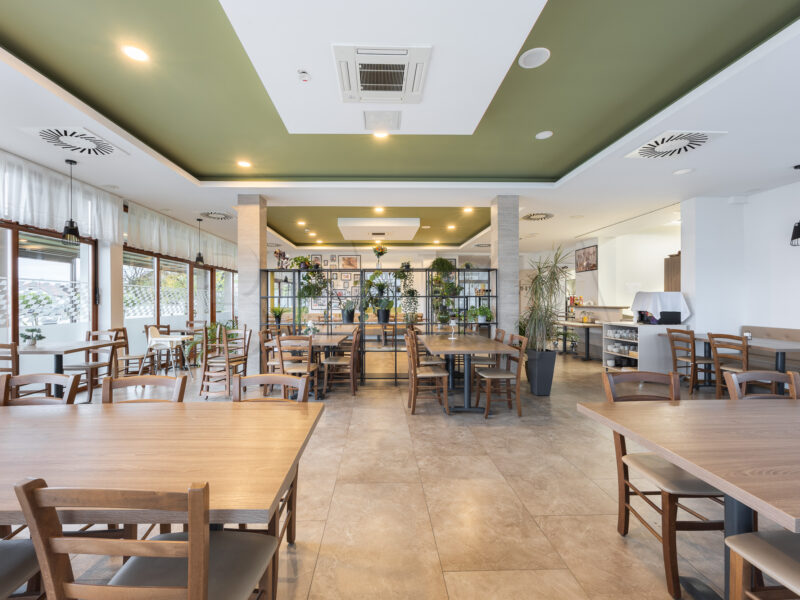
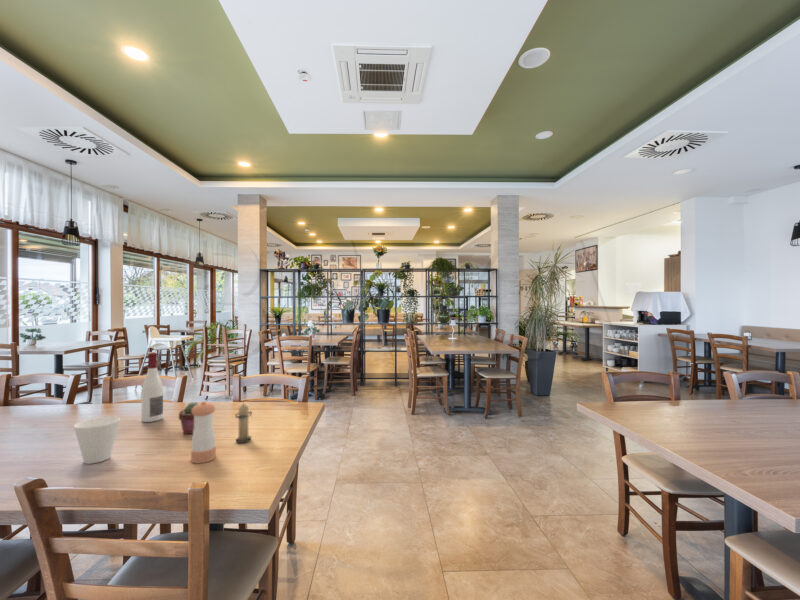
+ potted succulent [178,401,199,435]
+ alcohol [141,352,164,423]
+ pepper shaker [190,400,217,464]
+ candle [234,401,253,444]
+ cup [73,415,121,465]
